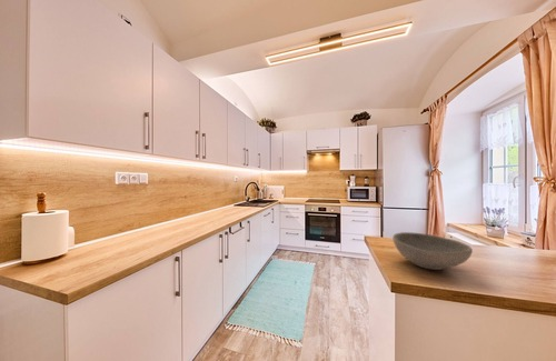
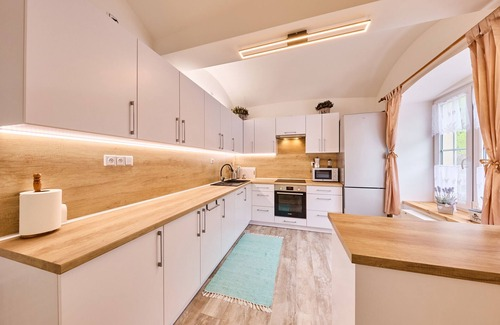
- bowl [391,231,474,271]
